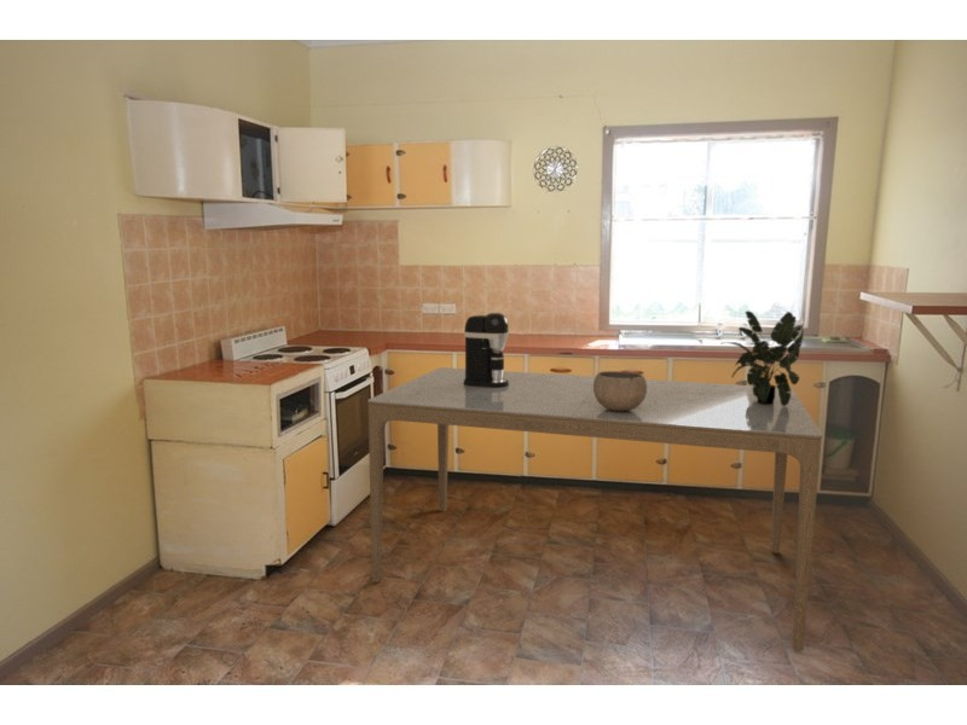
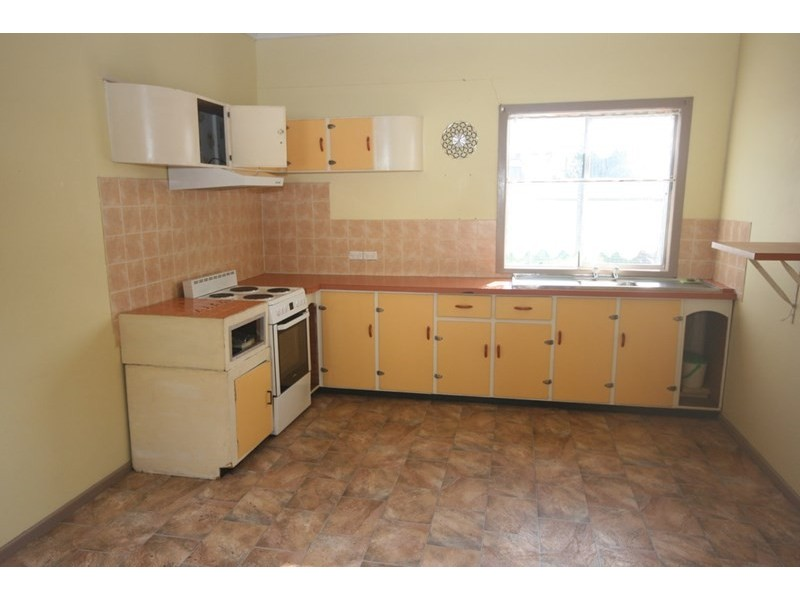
- dining table [366,366,823,651]
- bowl [593,370,647,411]
- potted plant [719,309,805,406]
- coffee maker [463,312,510,388]
